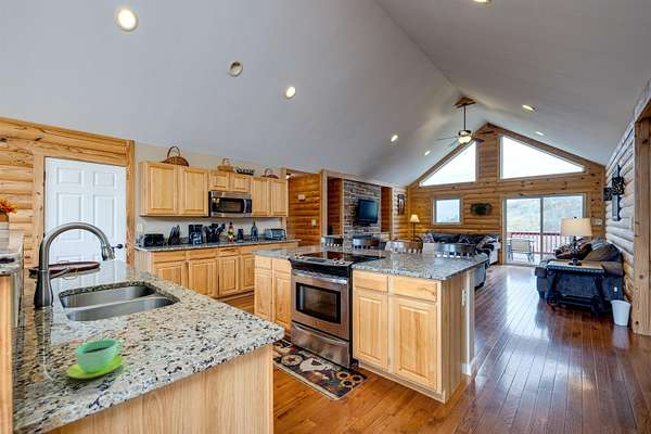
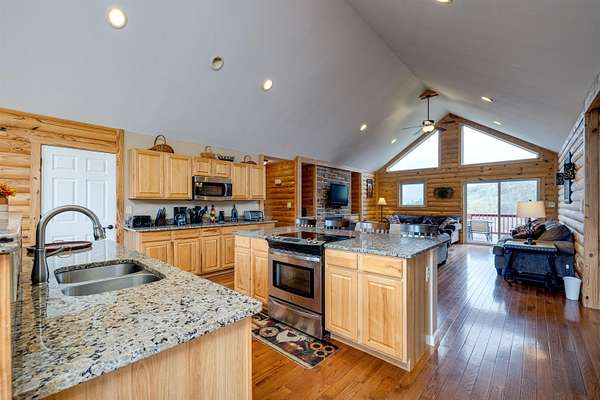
- cup [66,339,125,380]
